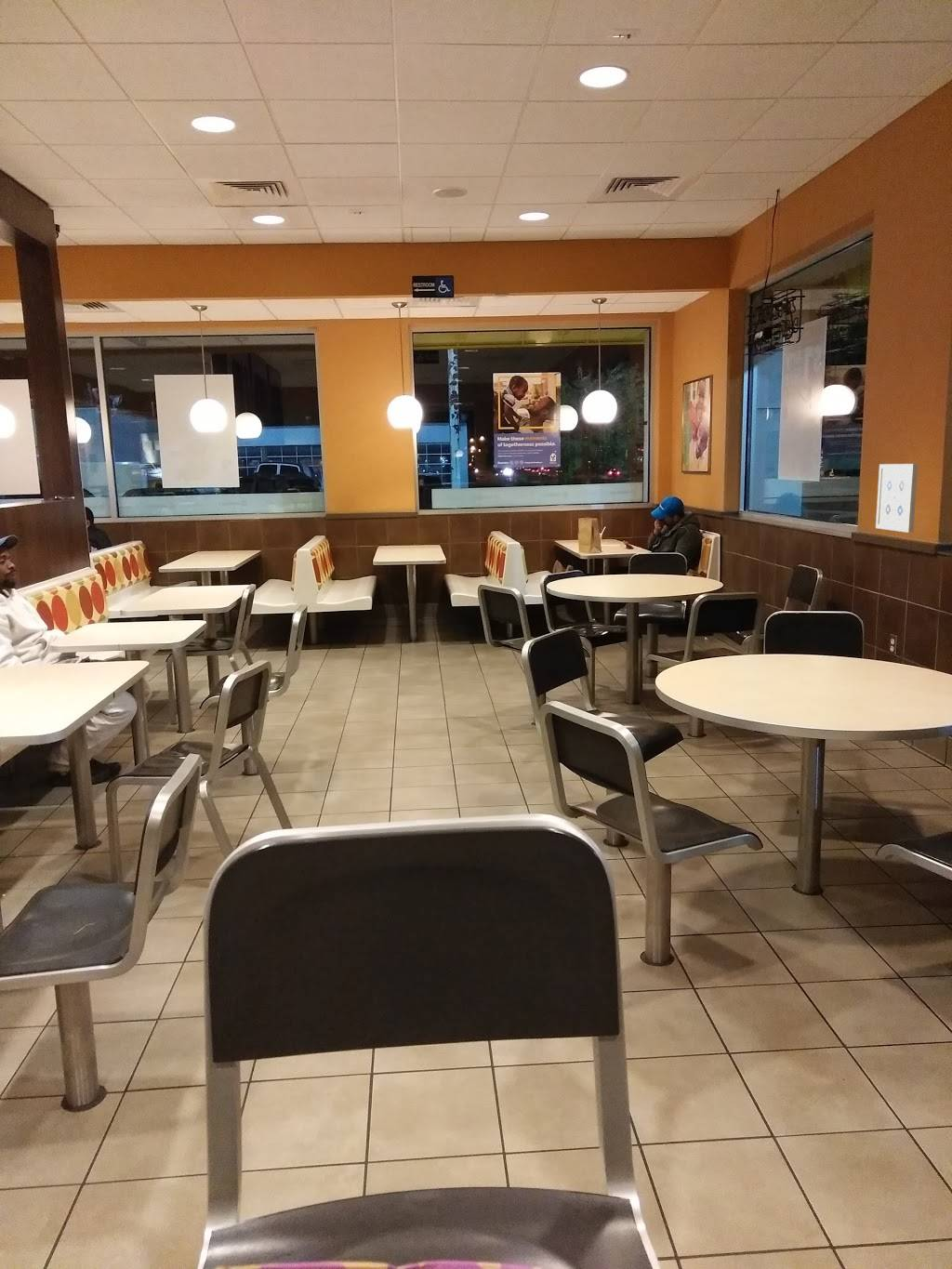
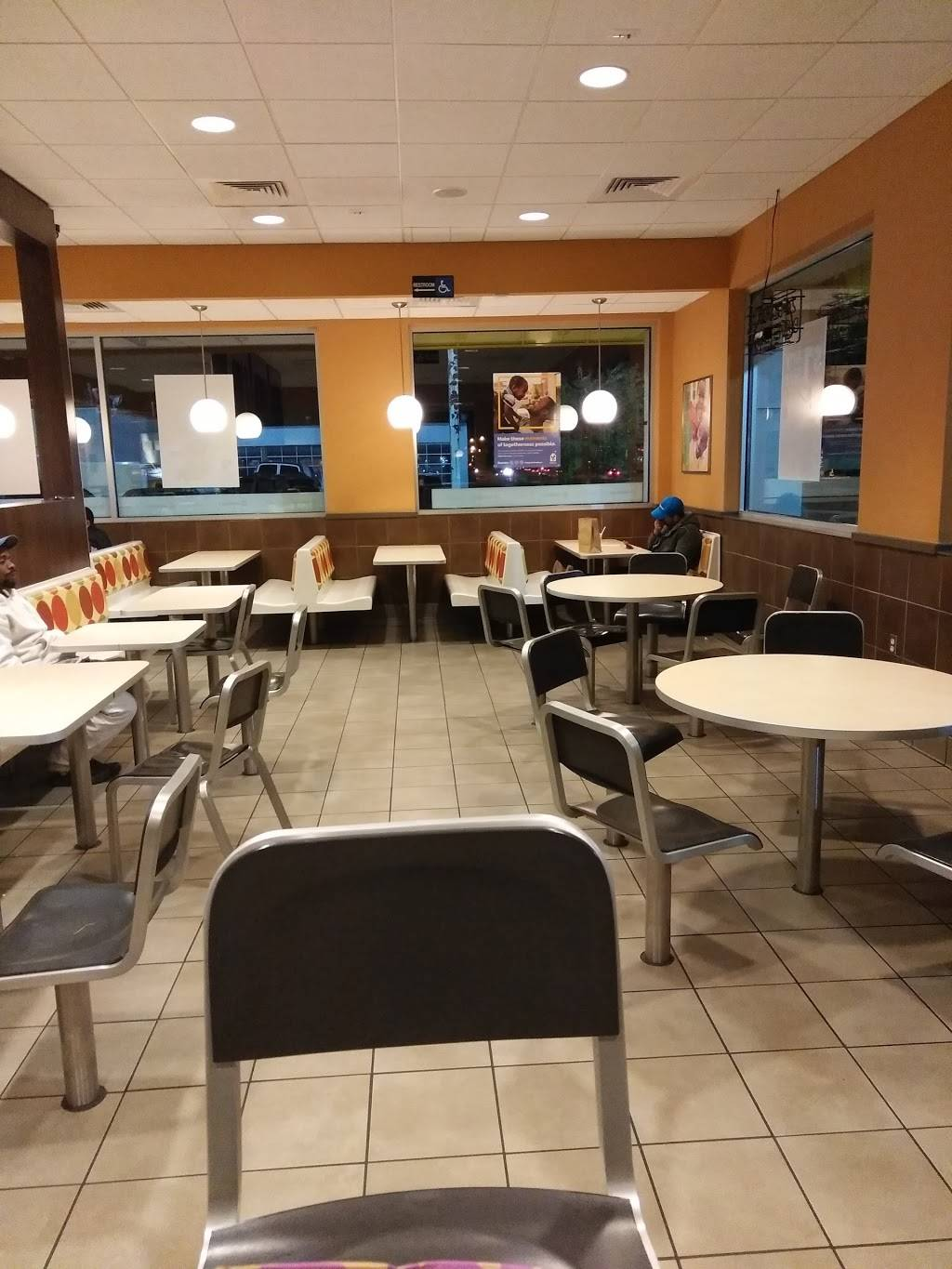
- wall art [875,463,919,534]
